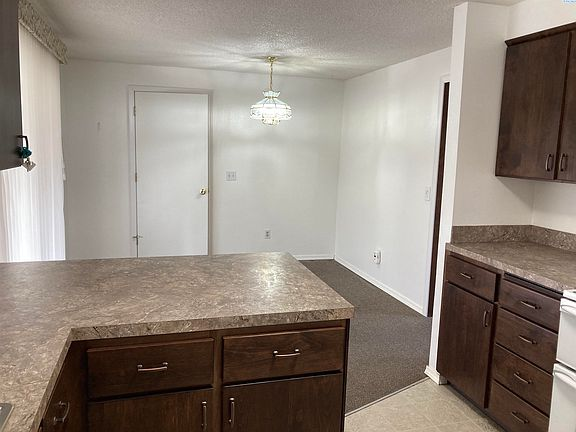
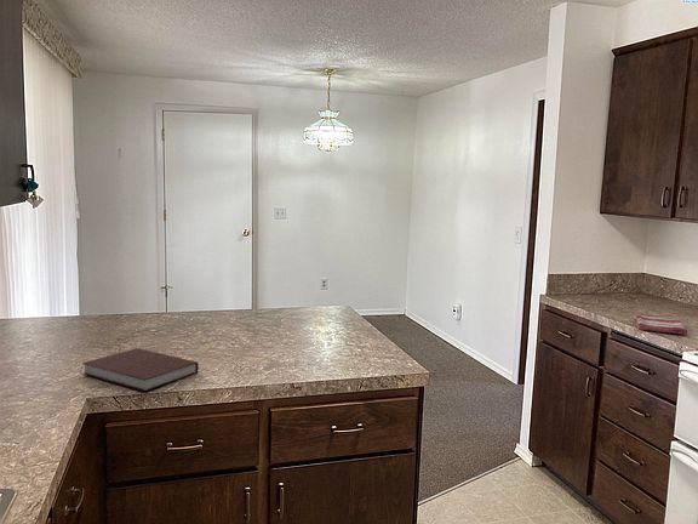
+ notebook [81,347,200,392]
+ dish towel [635,313,688,335]
